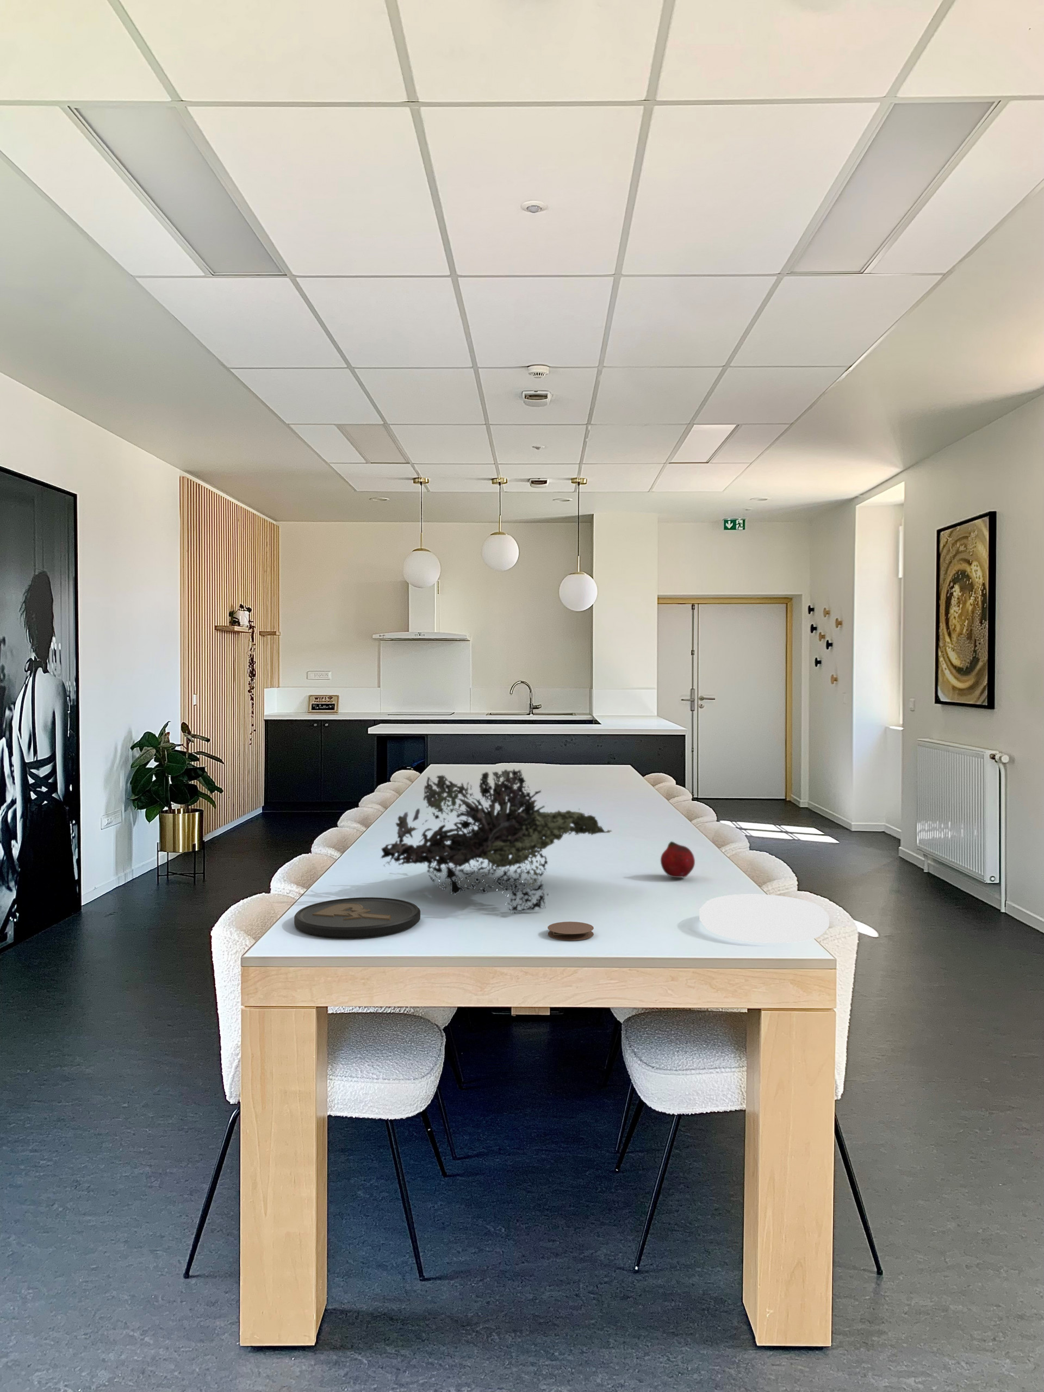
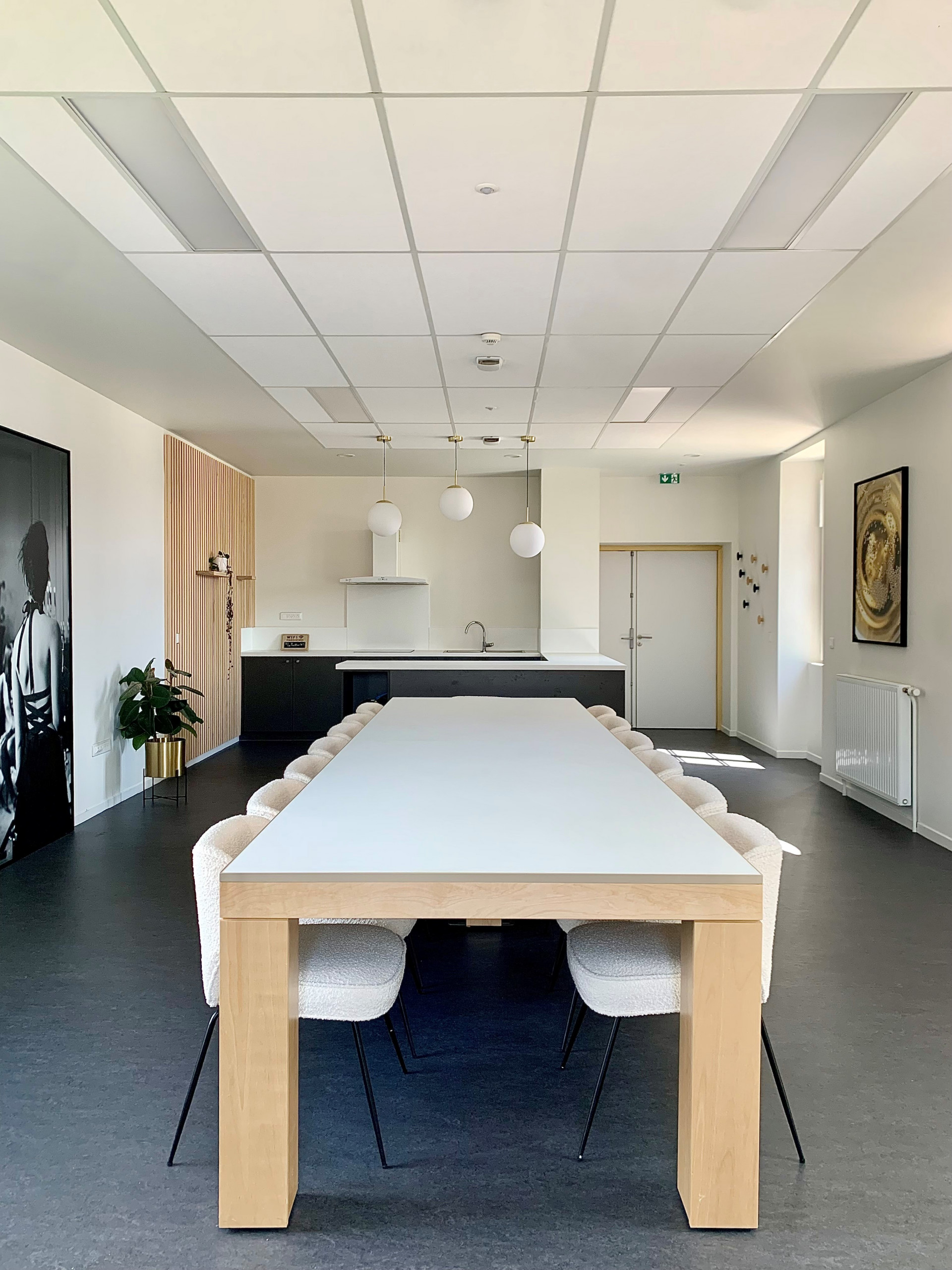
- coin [294,897,421,939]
- plant [379,768,613,914]
- fruit [660,841,695,878]
- coaster [547,921,594,940]
- plate [699,894,830,944]
